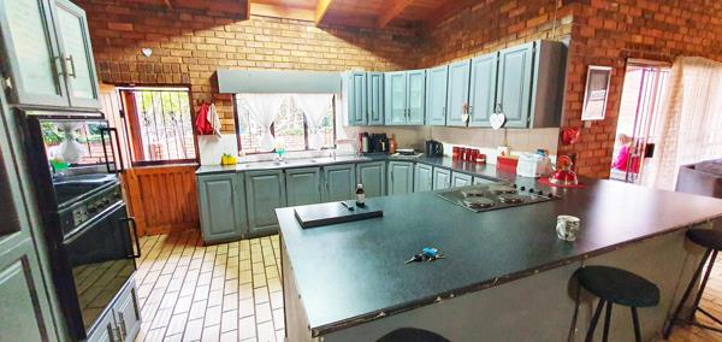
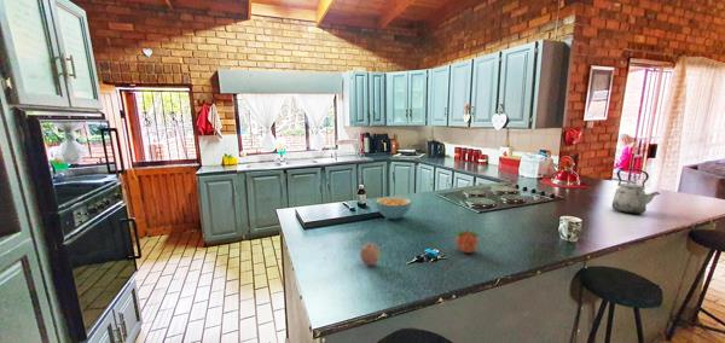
+ fruit [359,243,382,267]
+ fruit [454,227,481,254]
+ kettle [610,168,661,215]
+ cereal bowl [375,196,412,220]
